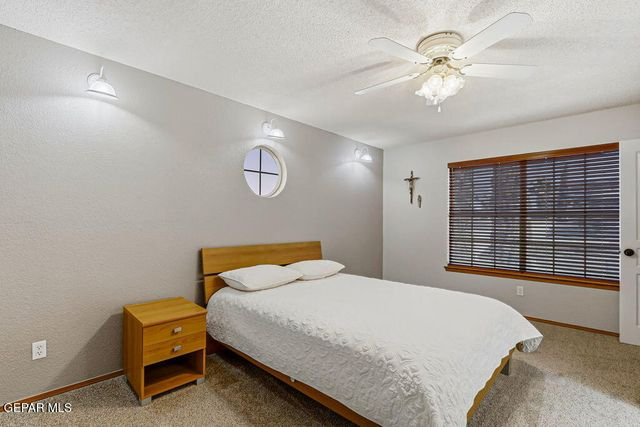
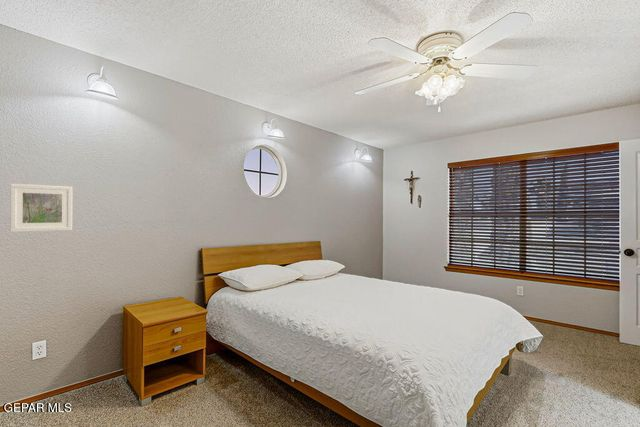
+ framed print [9,183,73,233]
